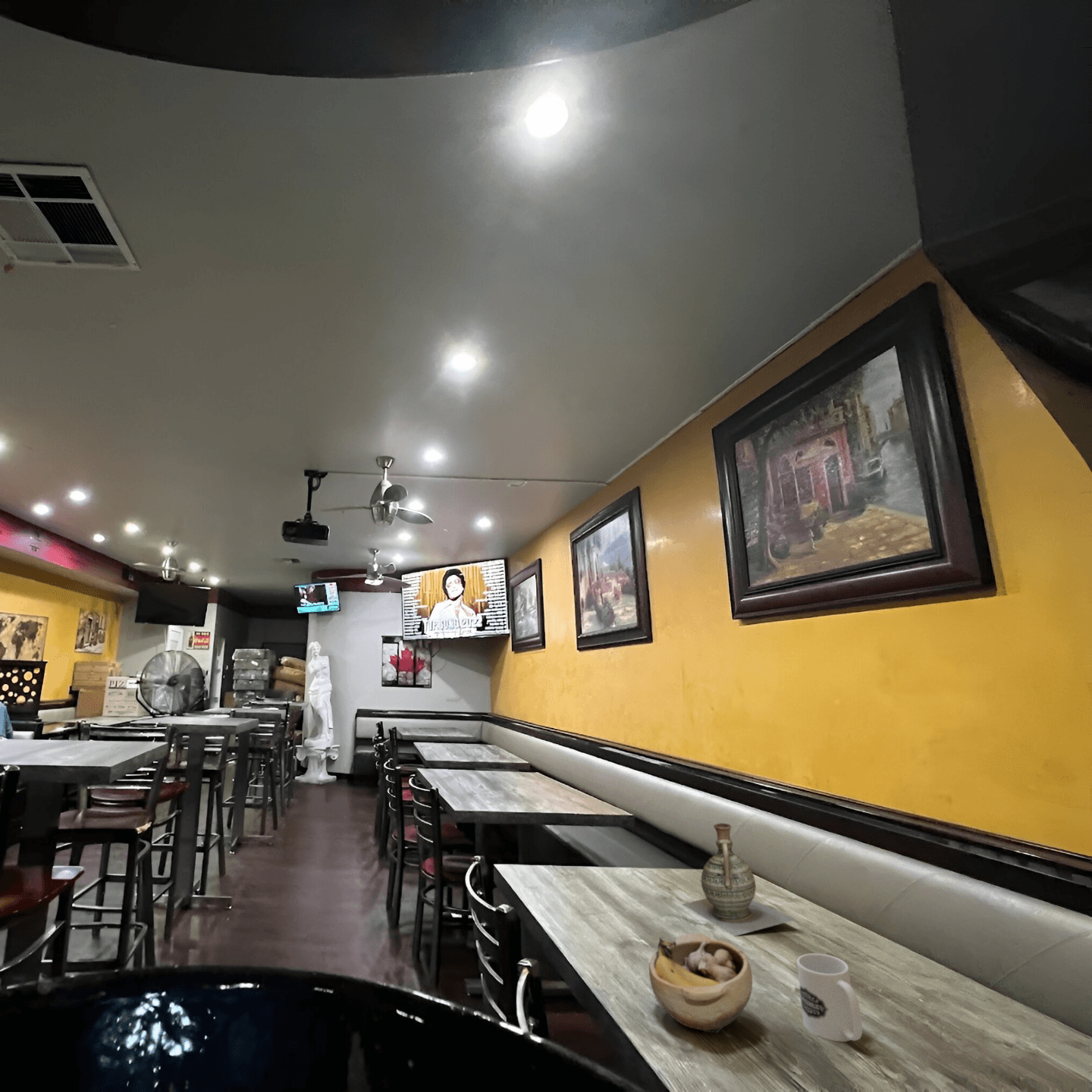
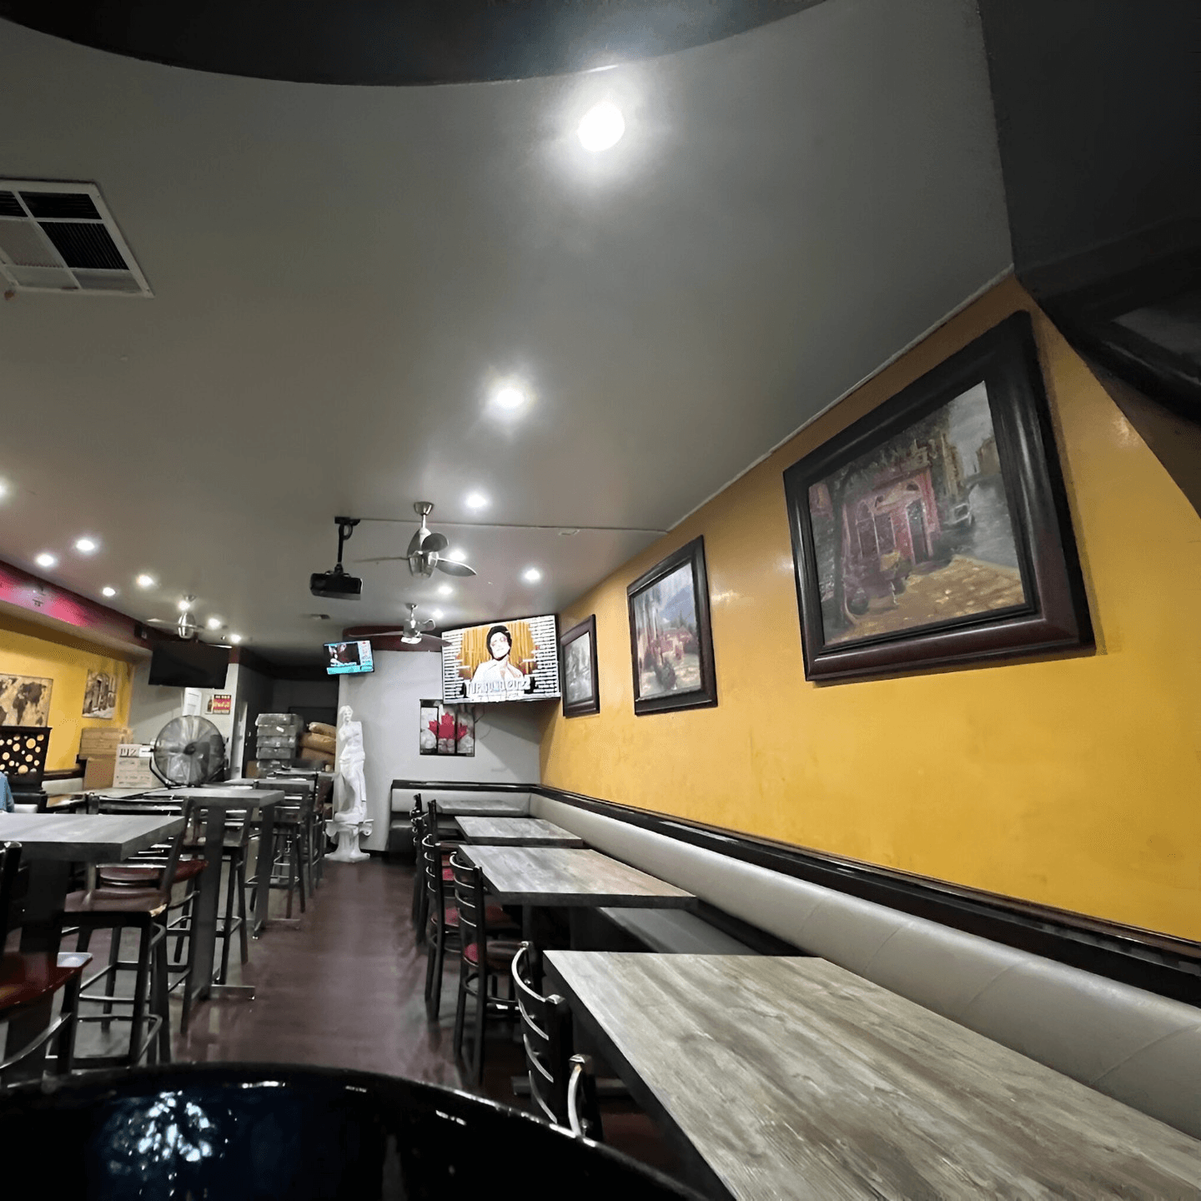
- ceramic jug [681,822,798,937]
- mug [796,952,863,1043]
- bowl [648,933,753,1034]
